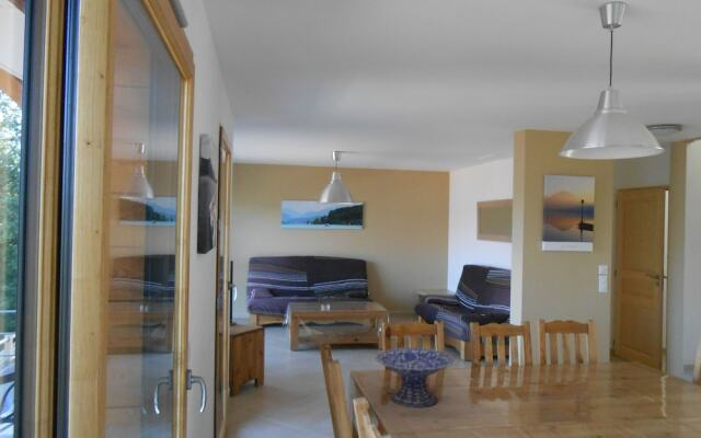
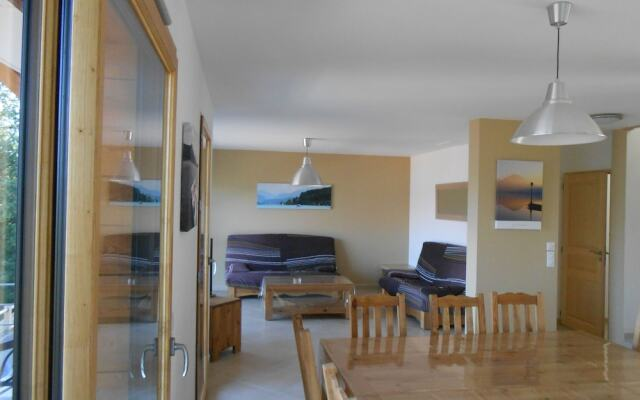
- decorative bowl [375,347,455,408]
